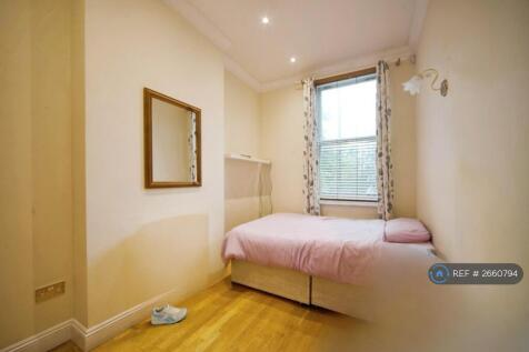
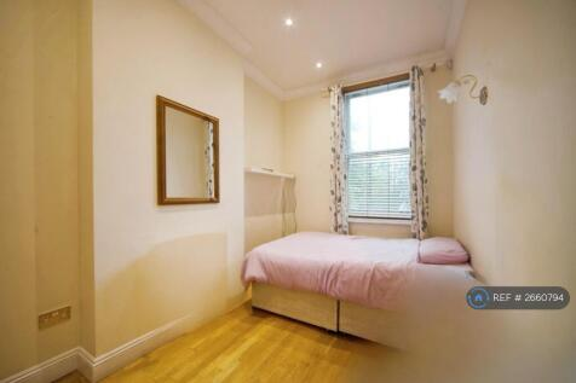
- sneaker [150,303,188,325]
